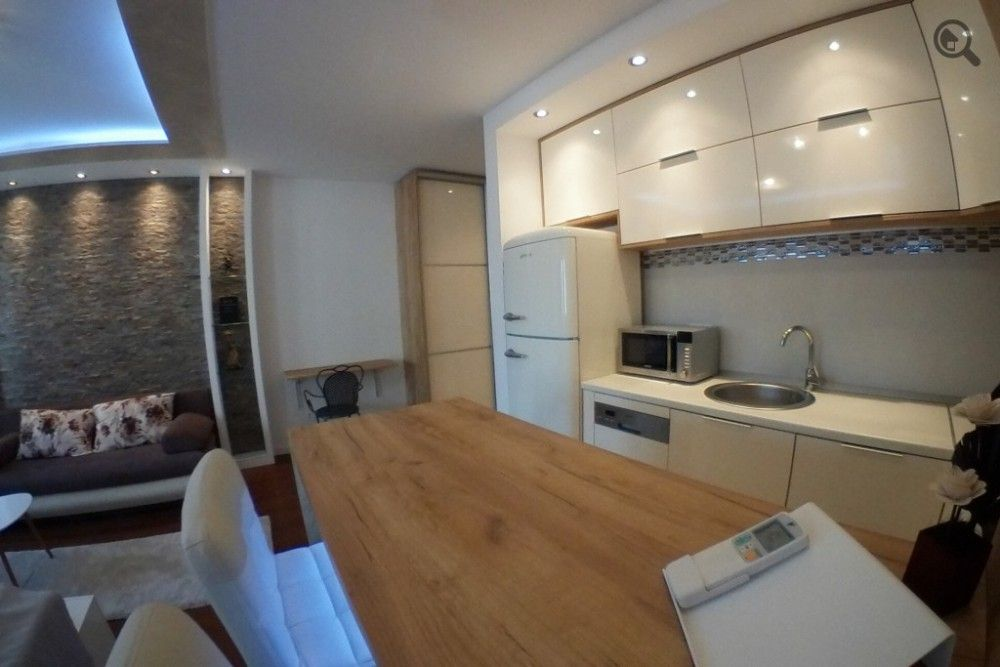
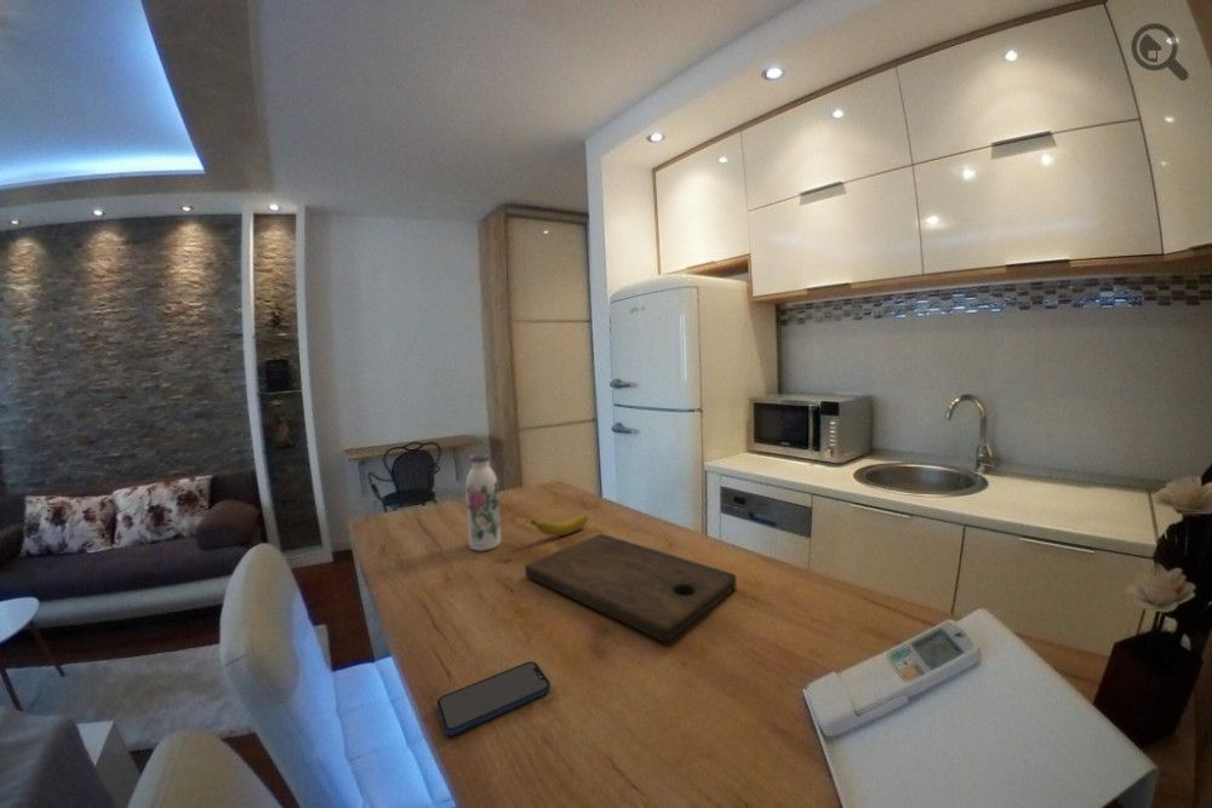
+ banana [530,512,589,537]
+ cutting board [524,533,737,643]
+ smartphone [436,660,551,737]
+ water bottle [464,452,502,552]
